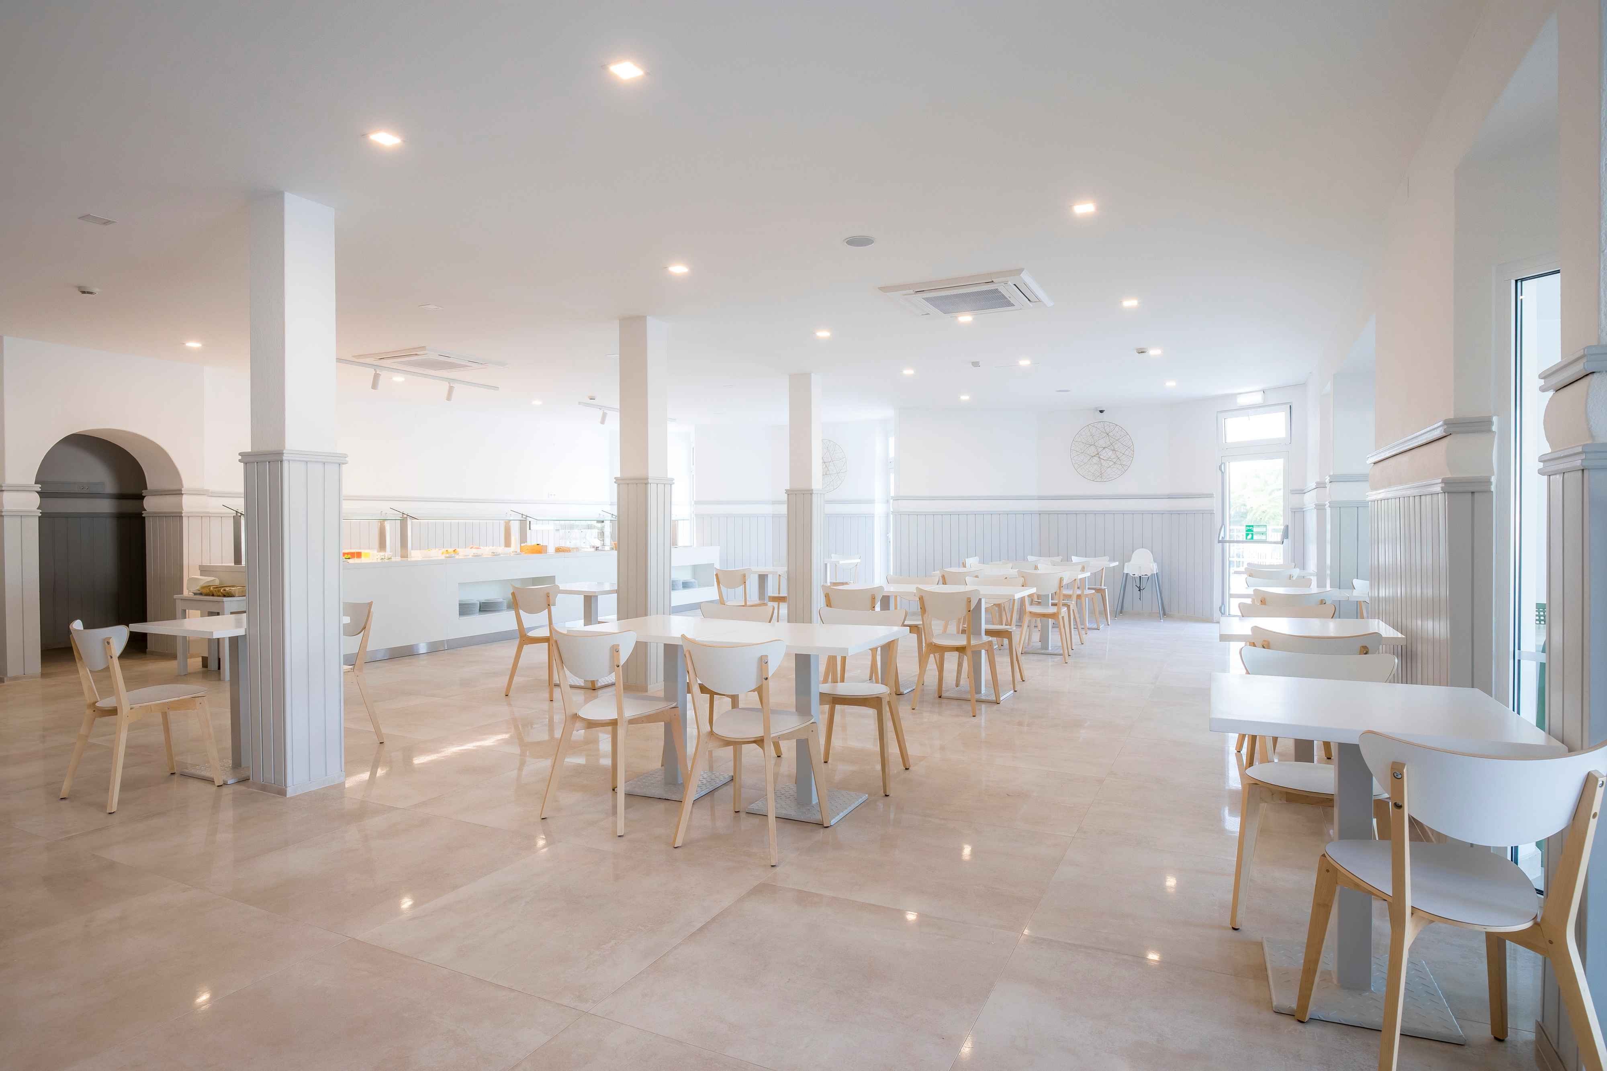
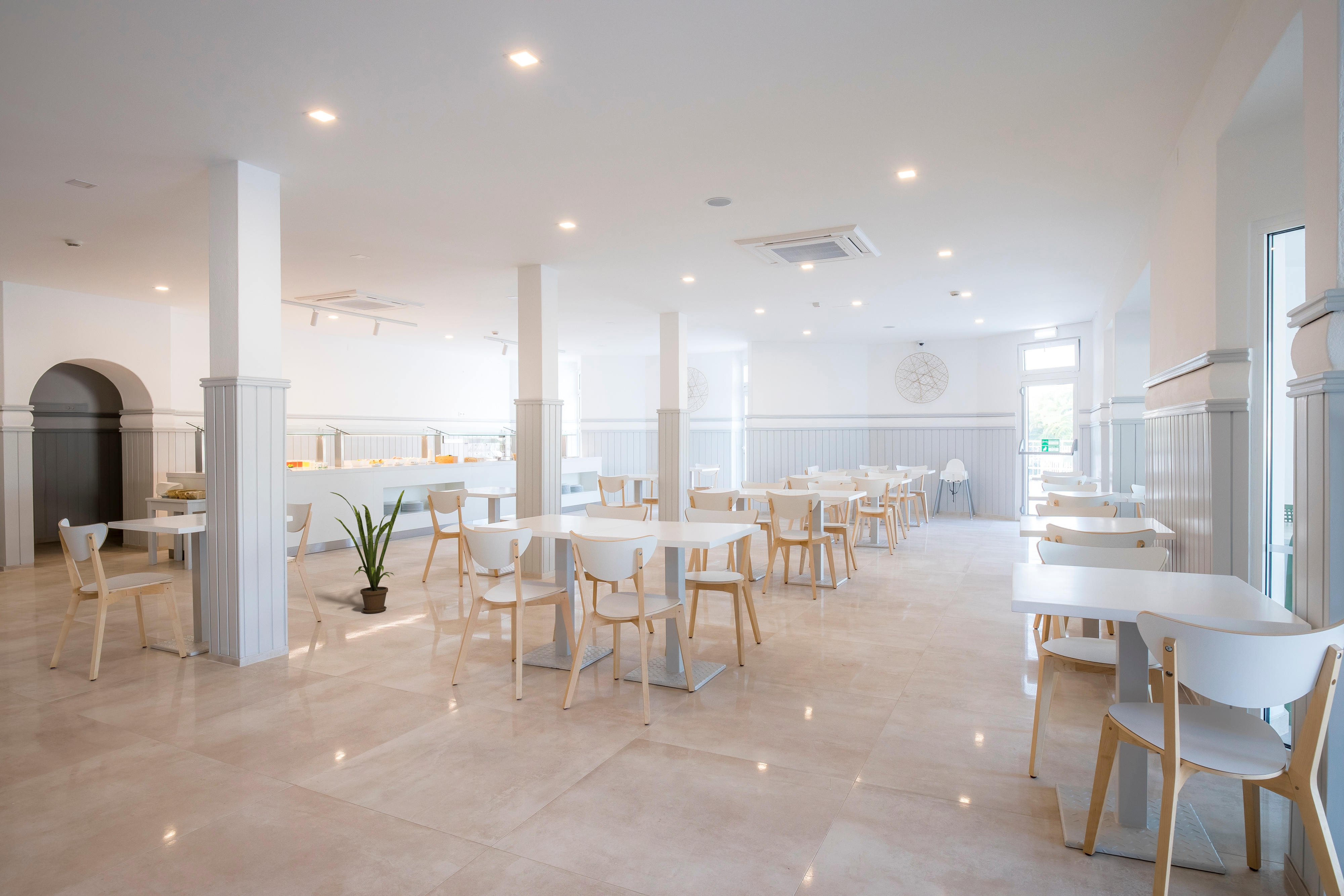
+ house plant [329,489,405,613]
